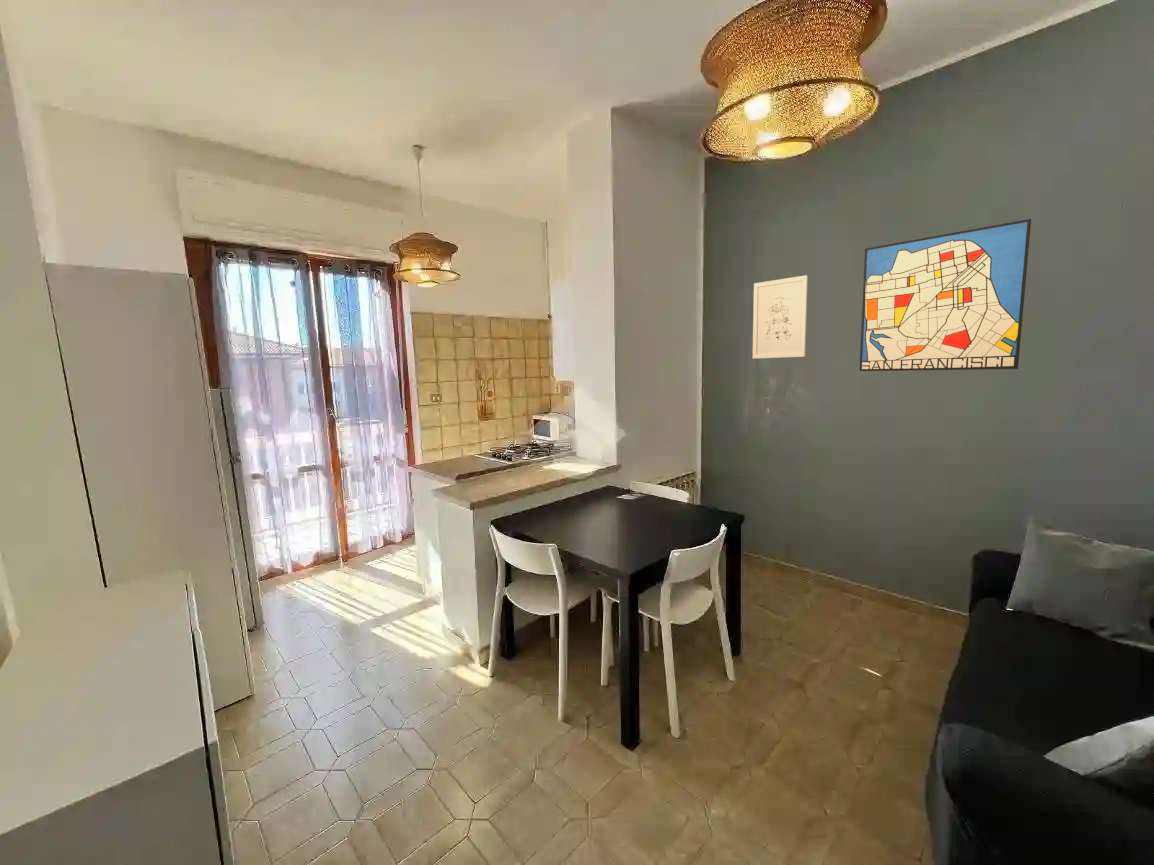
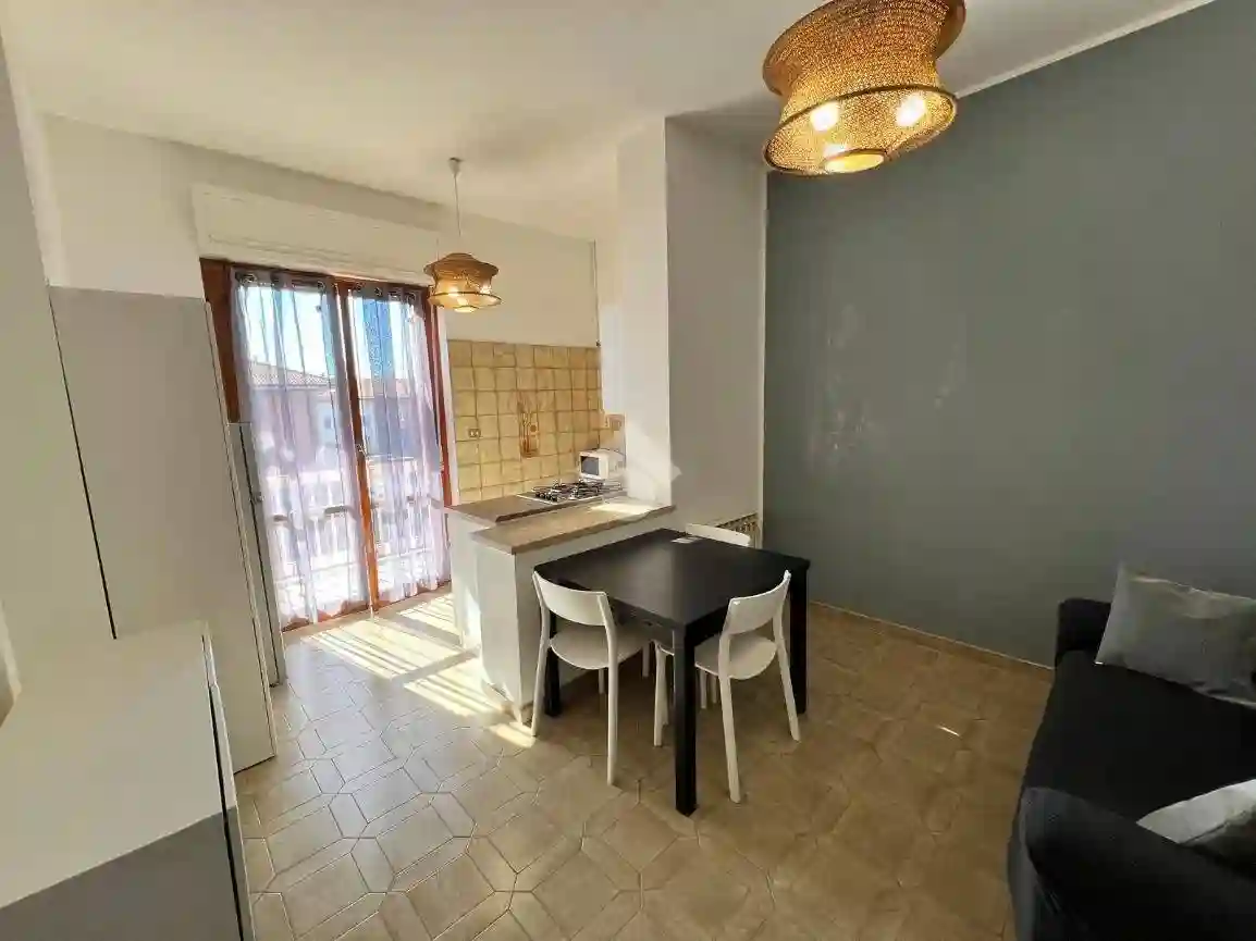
- wall art [752,274,809,360]
- wall art [858,218,1032,372]
